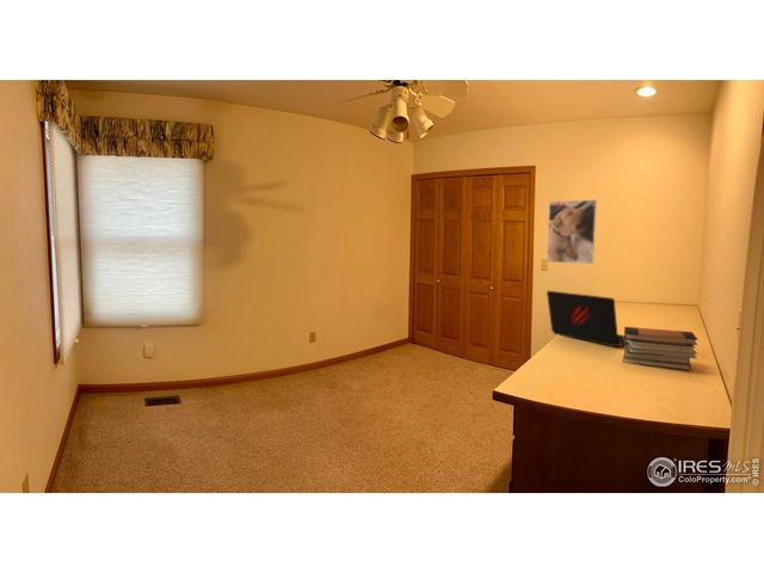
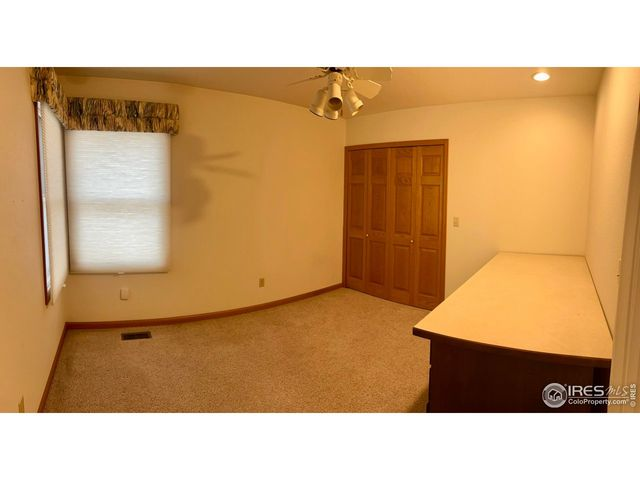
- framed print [546,198,598,265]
- laptop [546,290,628,347]
- book stack [622,326,700,371]
